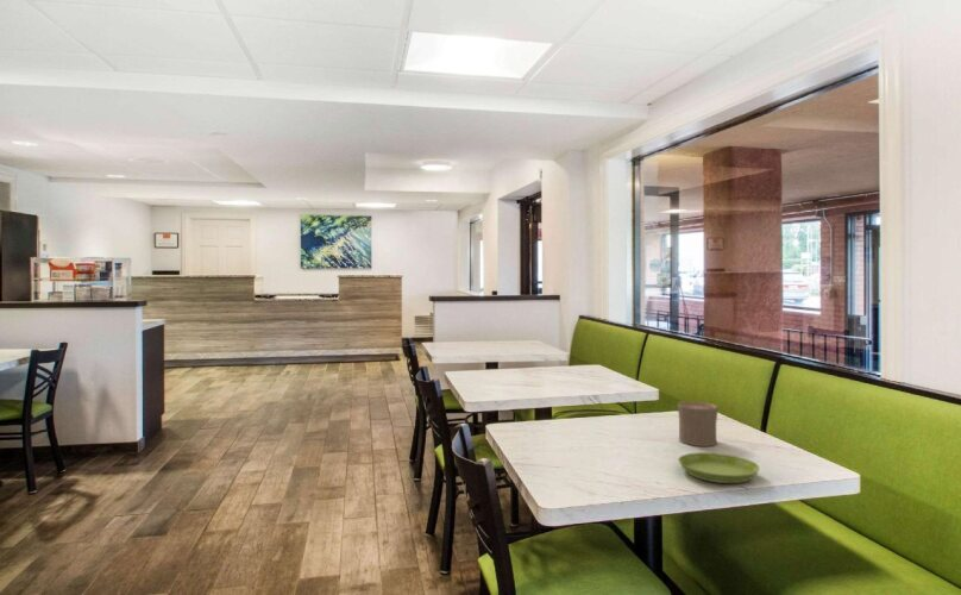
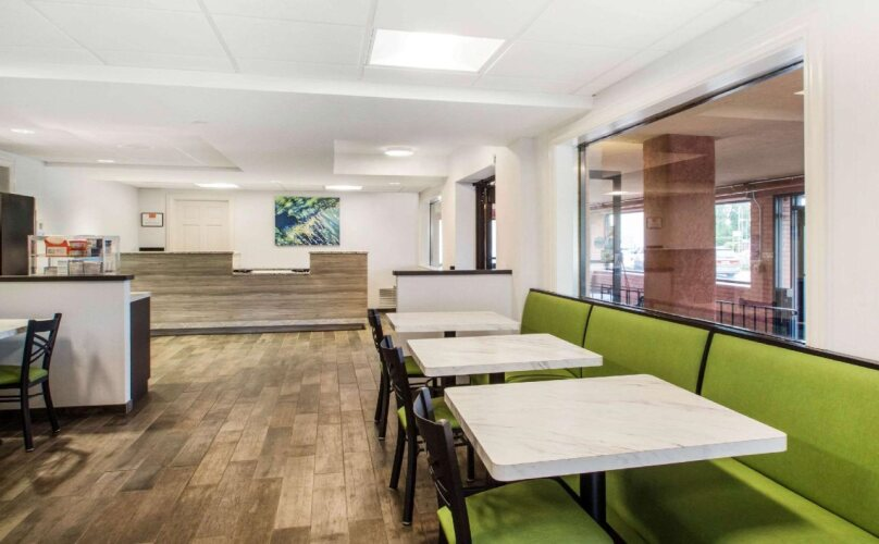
- saucer [677,451,761,484]
- cup [677,400,720,447]
